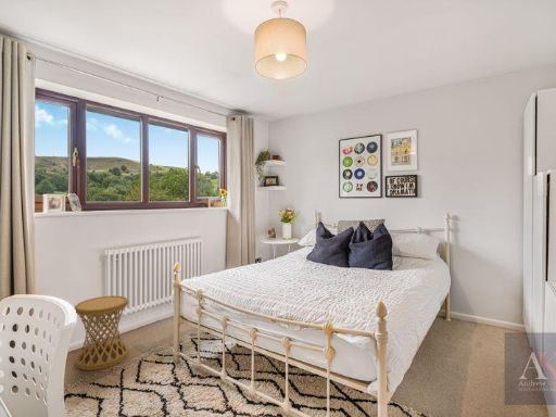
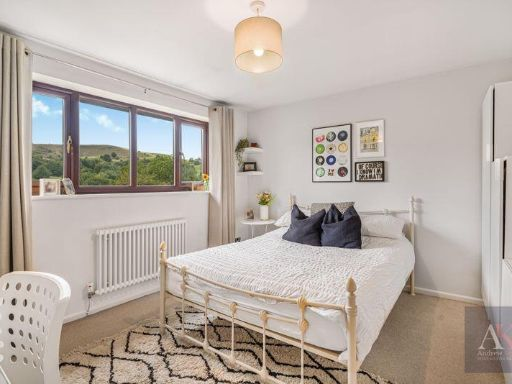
- side table [74,294,129,371]
